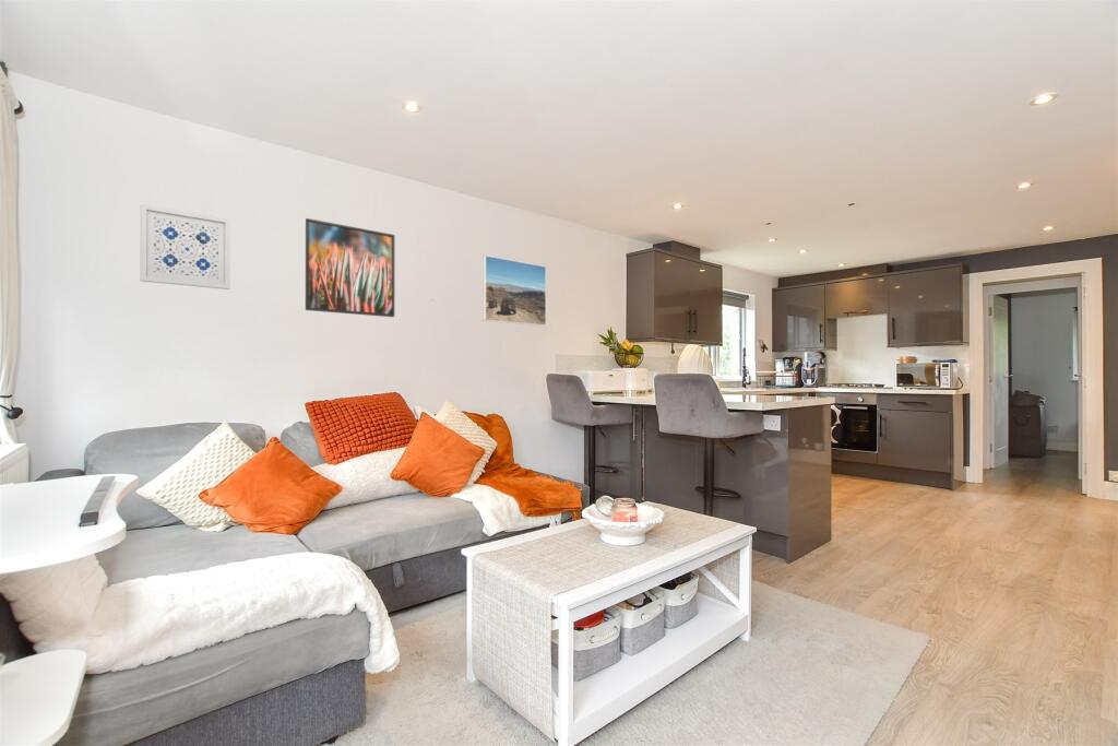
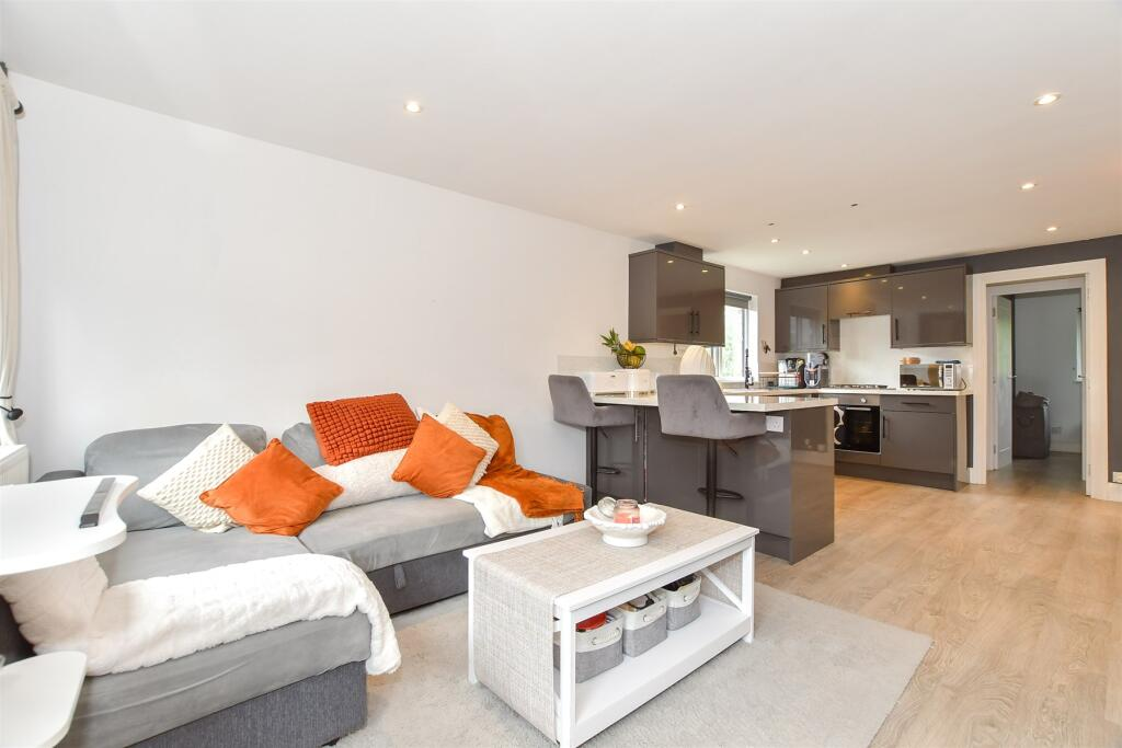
- wall art [139,203,231,291]
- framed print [483,254,547,327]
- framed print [305,217,395,318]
